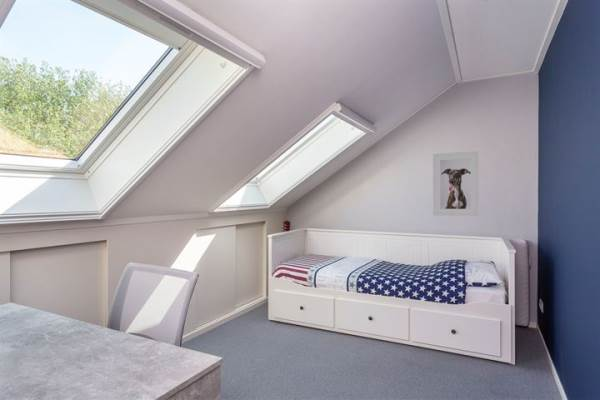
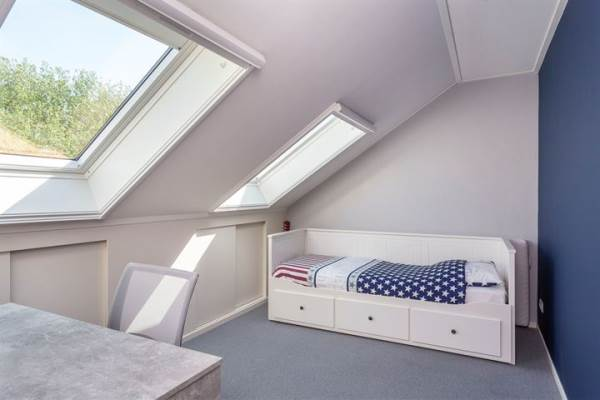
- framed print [432,150,480,217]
